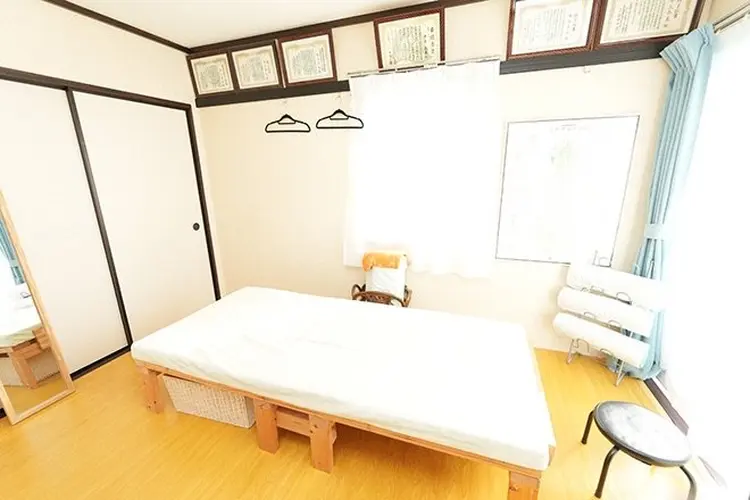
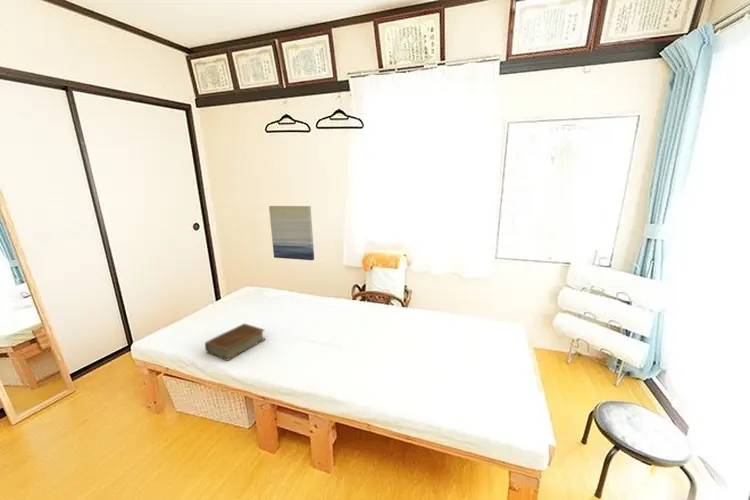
+ book [204,322,266,362]
+ wall art [268,205,315,261]
